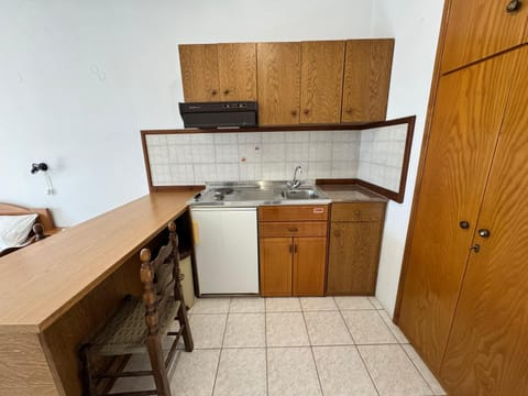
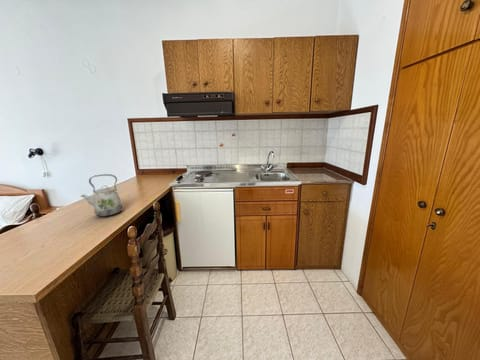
+ kettle [80,173,124,218]
